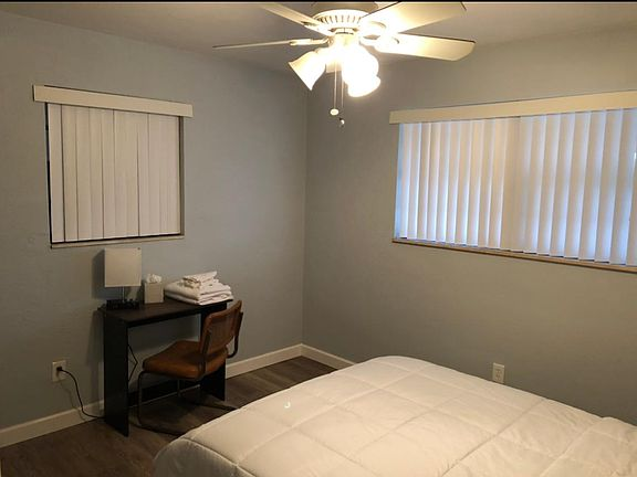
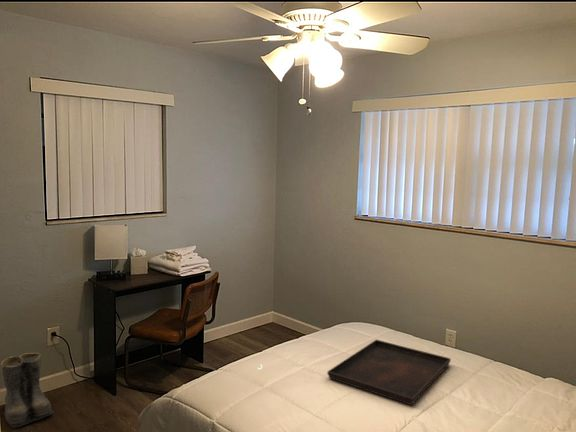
+ serving tray [326,339,452,406]
+ boots [0,352,55,429]
